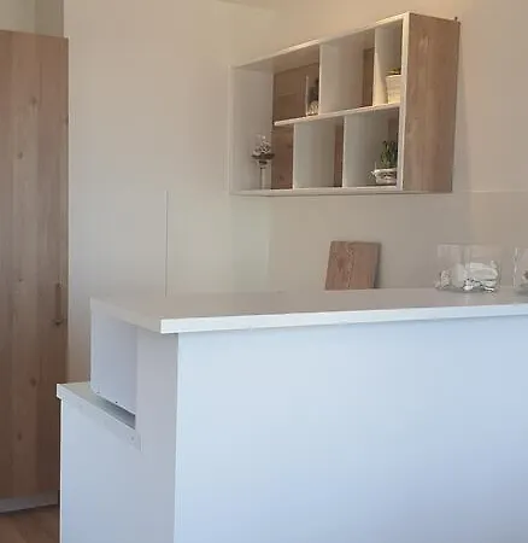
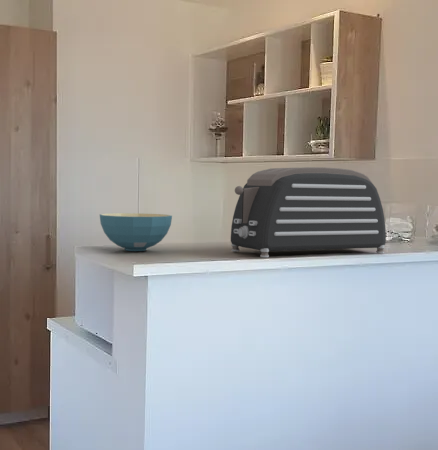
+ toaster [230,166,387,258]
+ cereal bowl [99,212,173,252]
